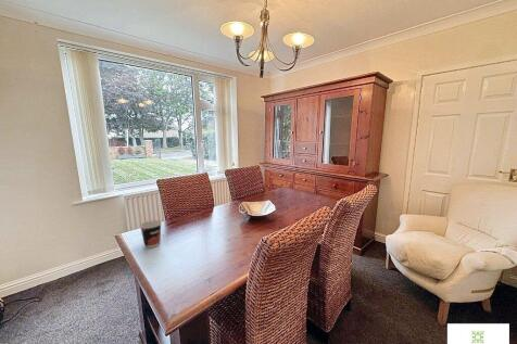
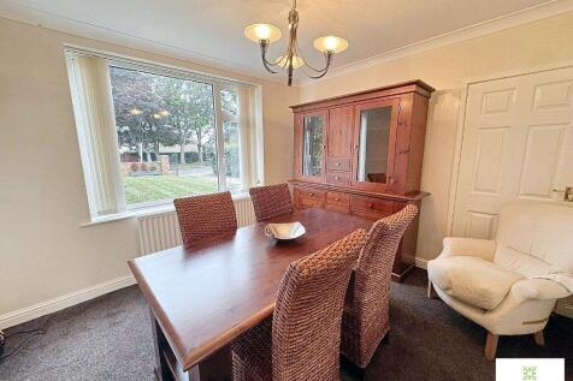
- cup [139,219,163,249]
